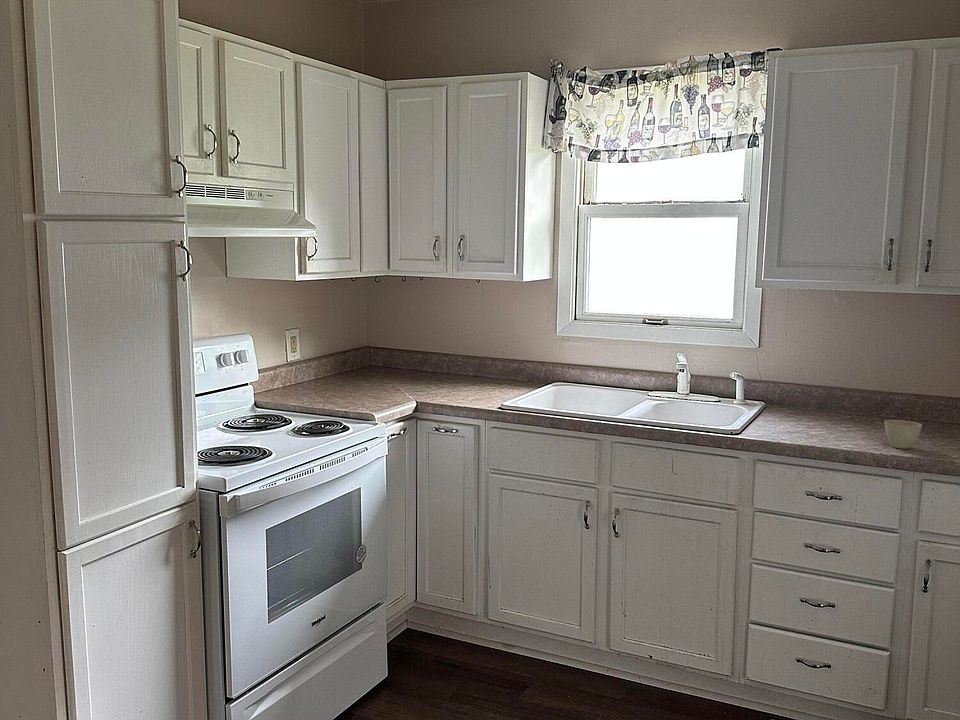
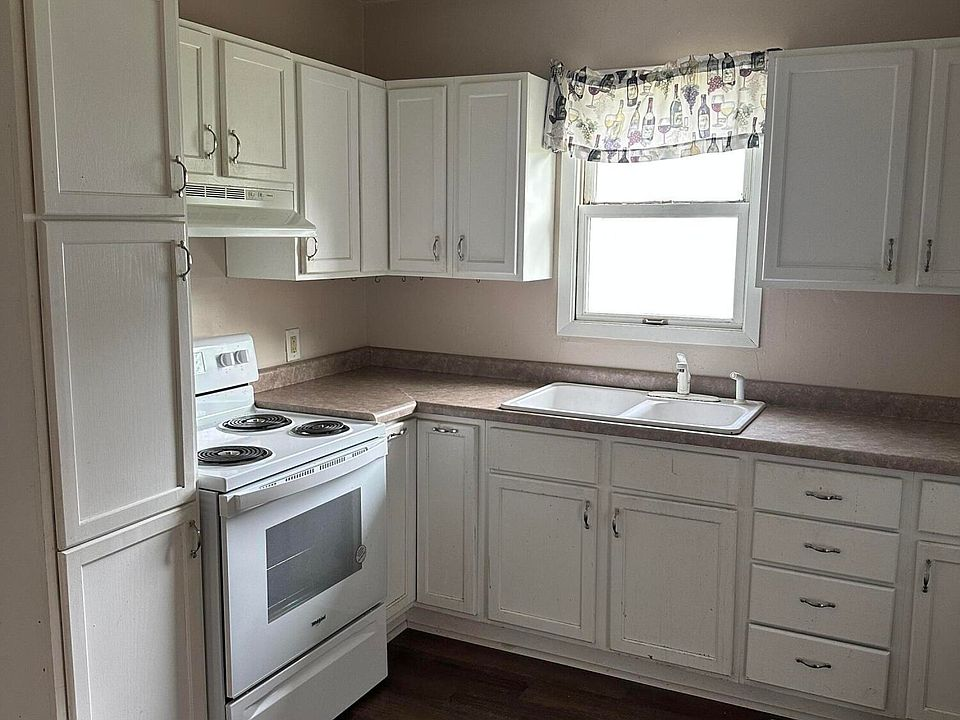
- flower pot [884,419,923,450]
